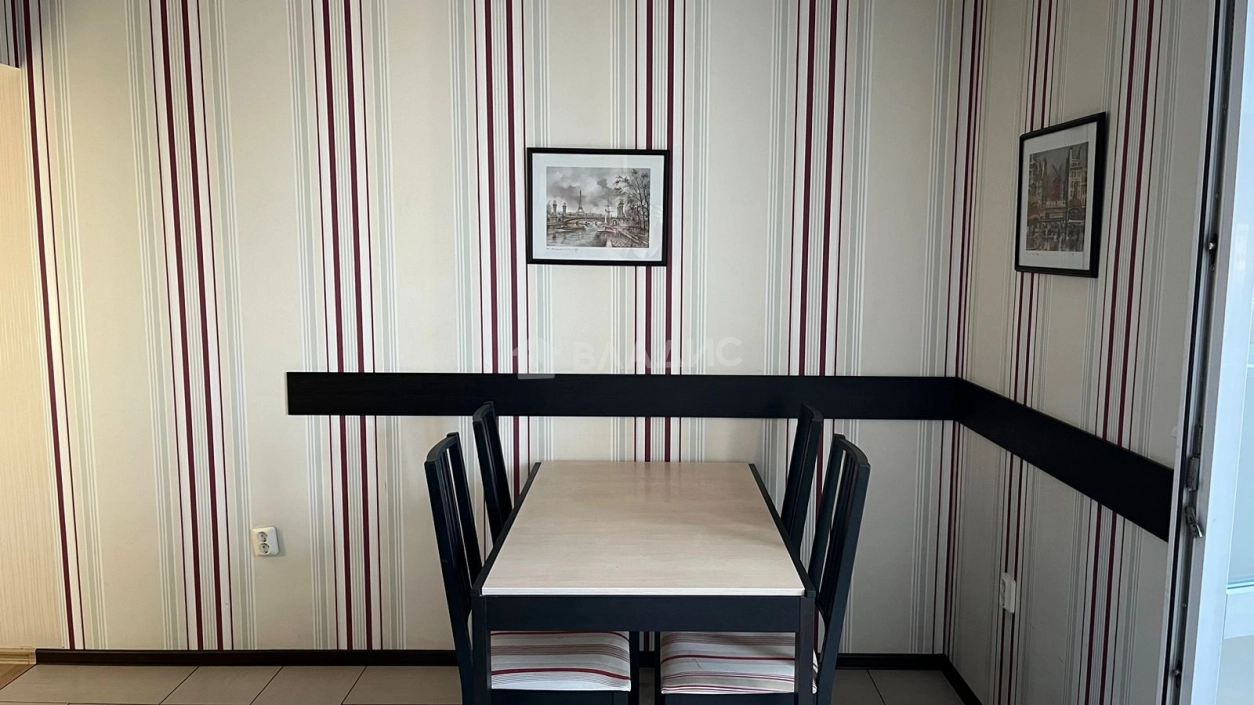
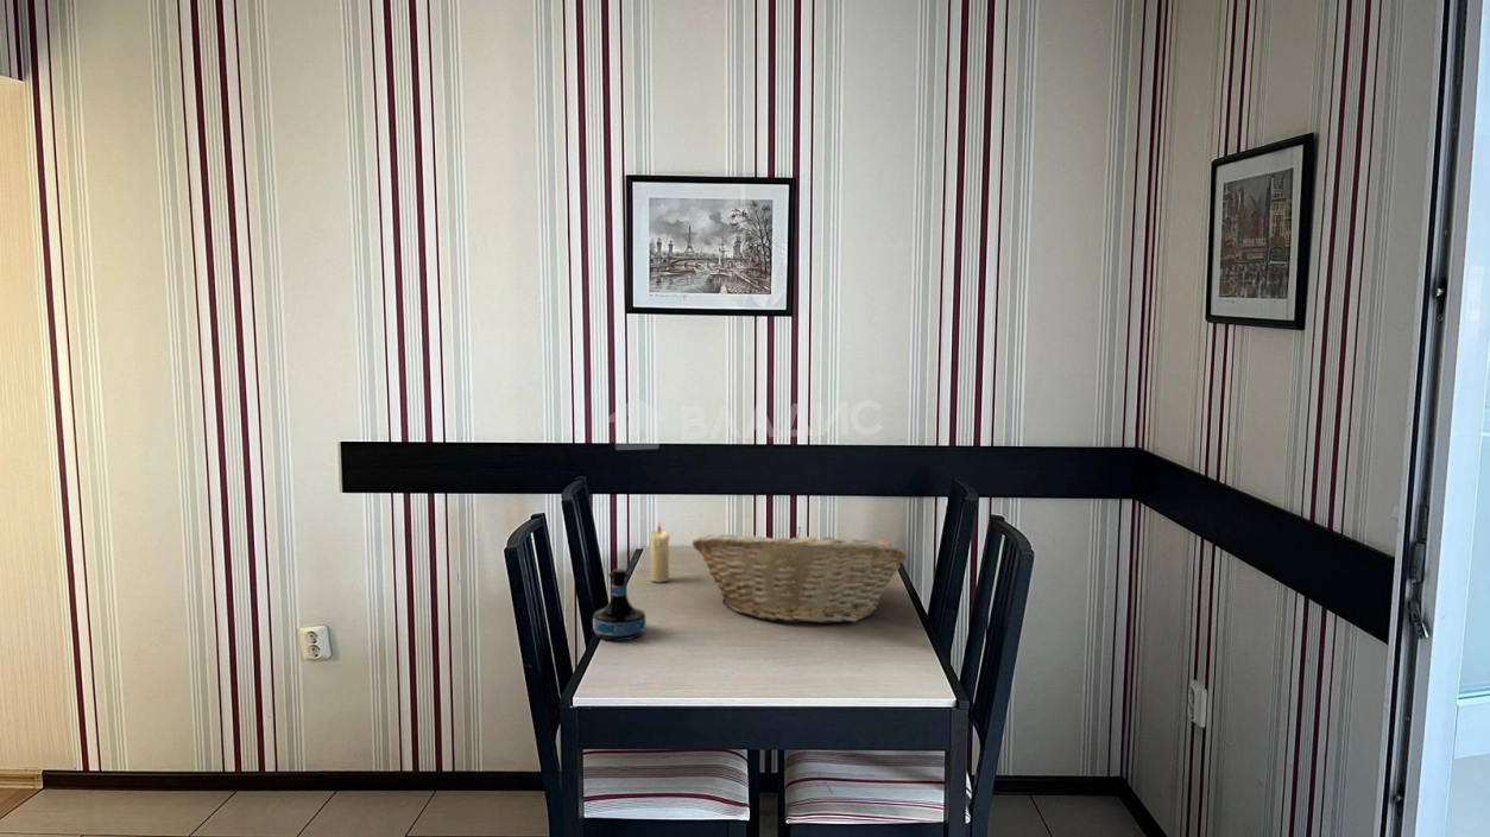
+ tequila bottle [592,567,646,641]
+ candle [649,522,670,583]
+ fruit basket [692,526,908,624]
